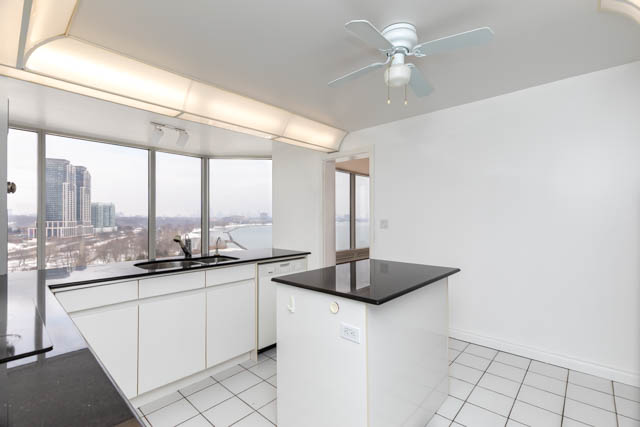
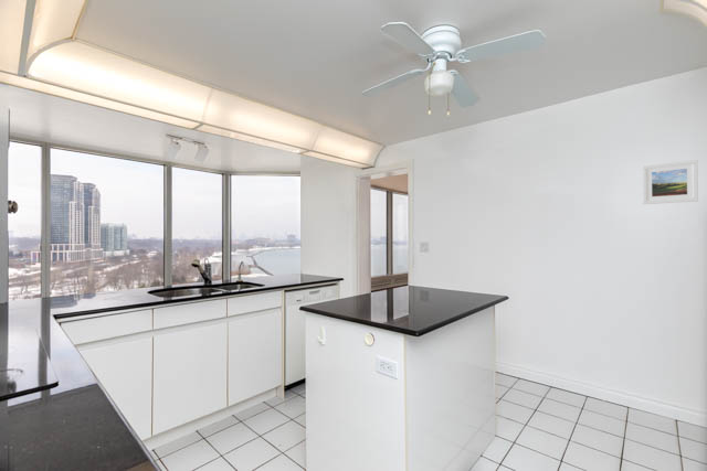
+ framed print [641,159,699,205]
